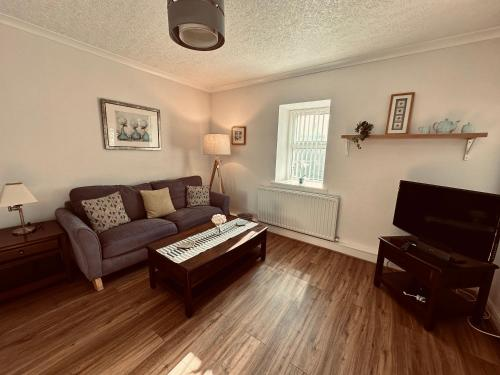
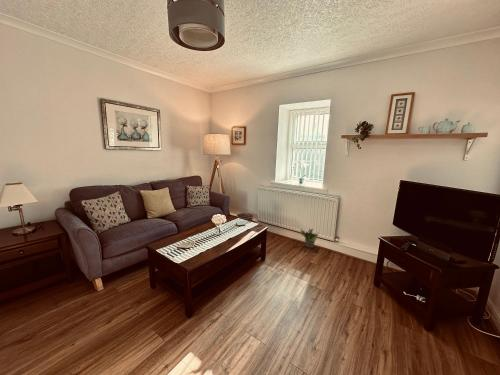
+ potted plant [299,227,319,249]
